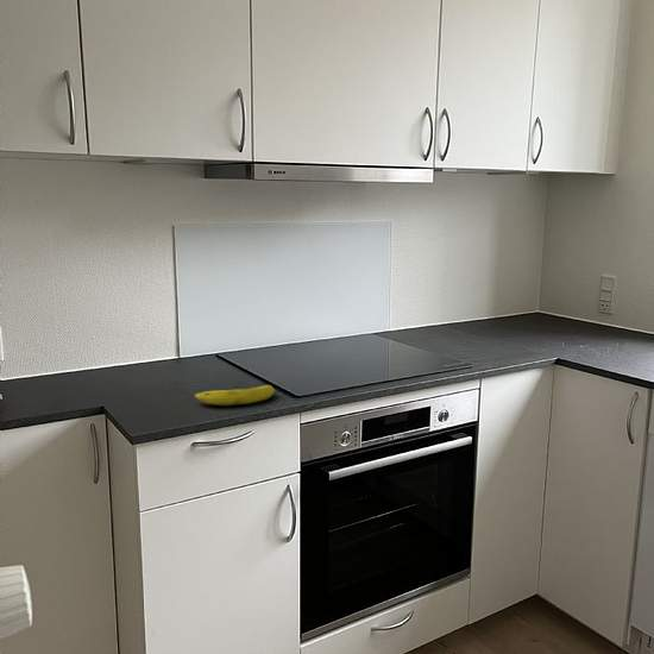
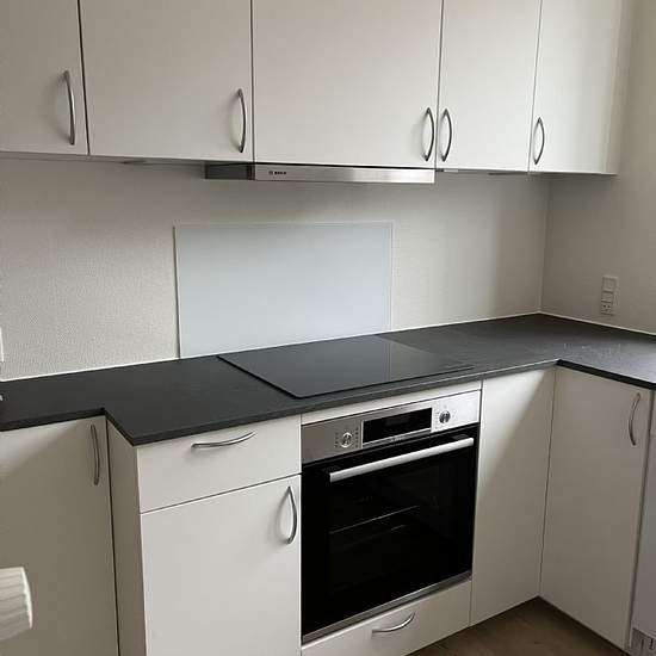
- fruit [194,384,276,407]
